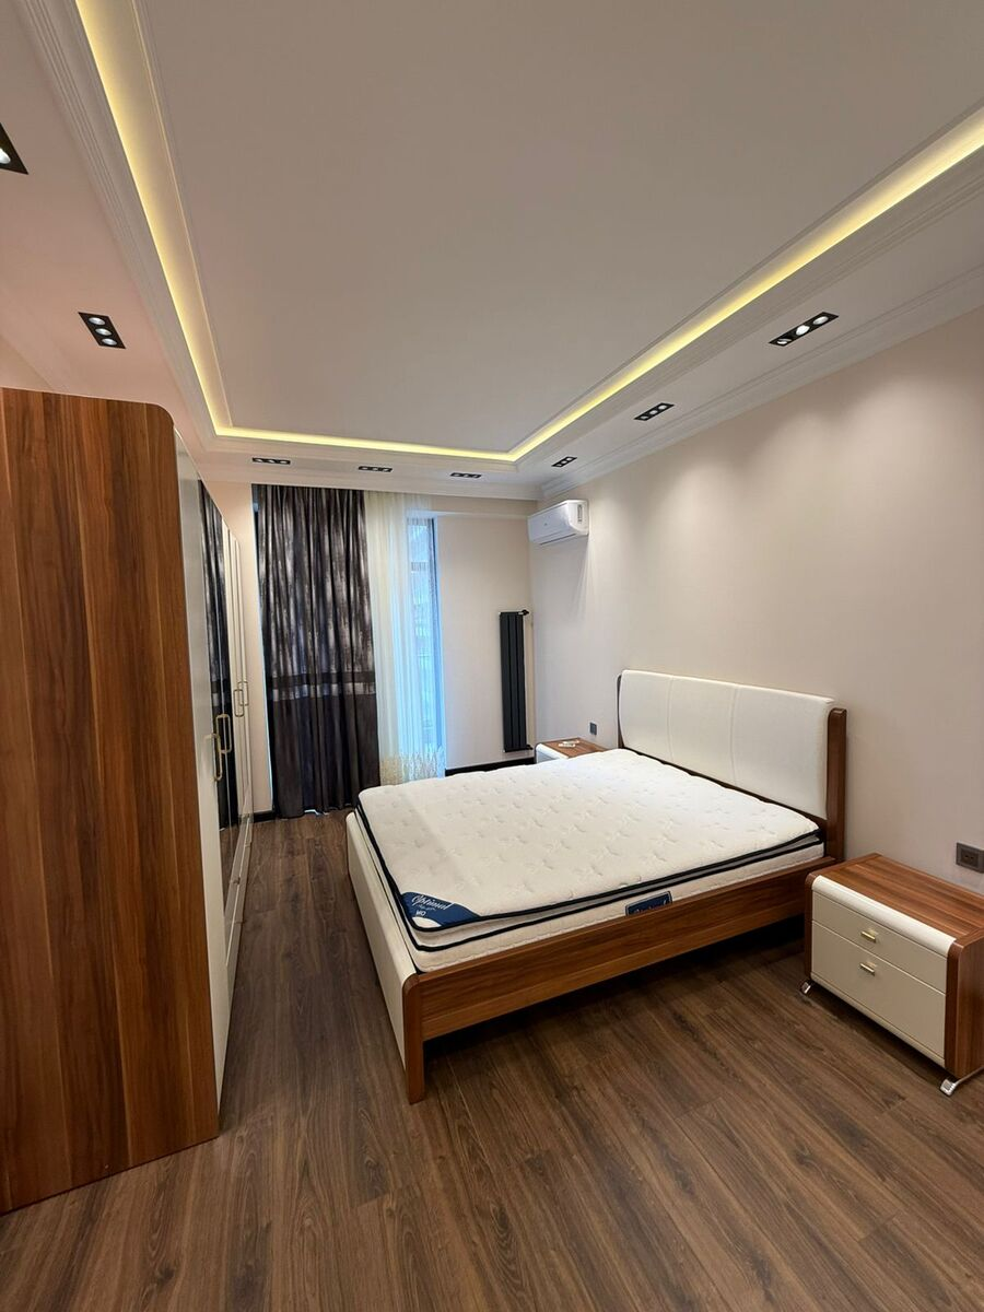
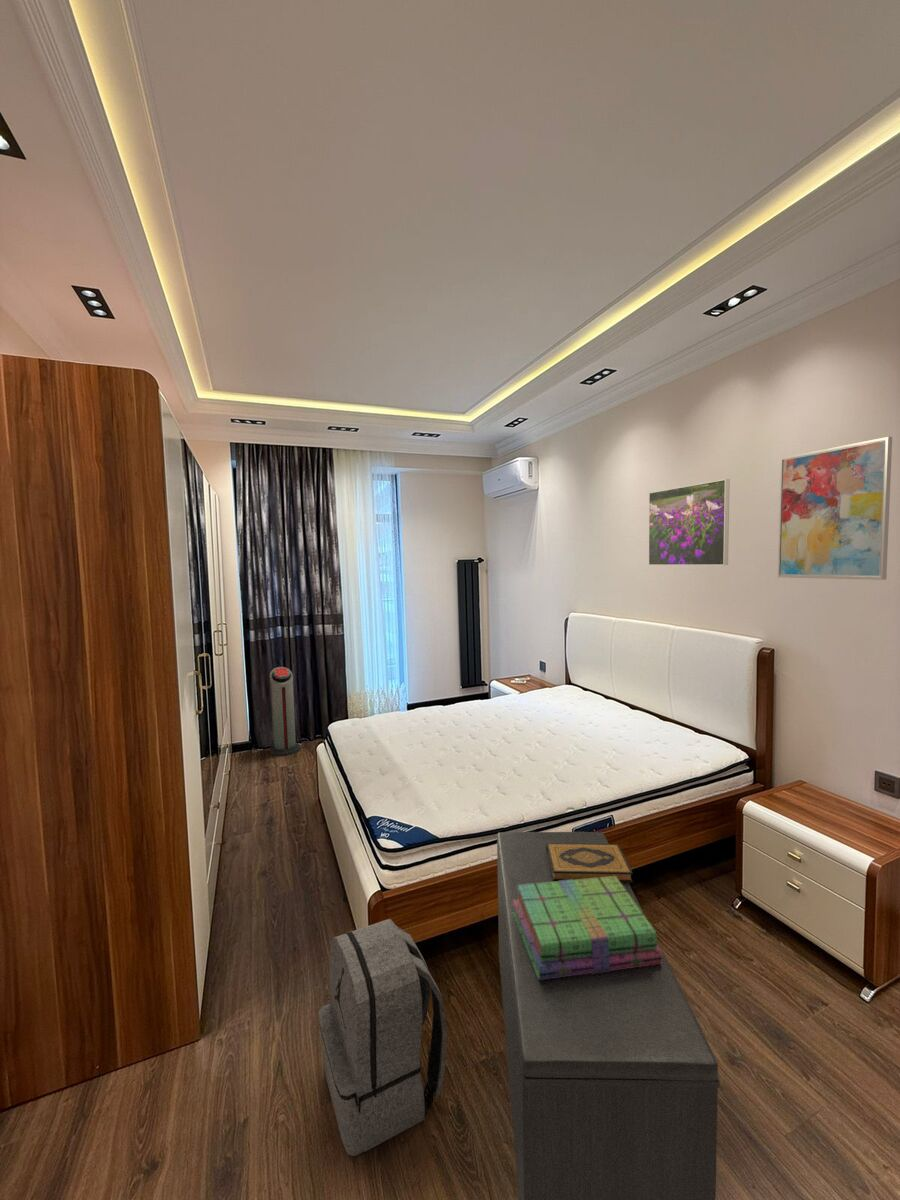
+ hardback book [546,843,634,883]
+ bench [496,831,720,1200]
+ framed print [648,478,731,566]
+ wall art [777,436,893,581]
+ air purifier [268,666,302,757]
+ stack of books [512,876,662,980]
+ backpack [318,918,448,1157]
